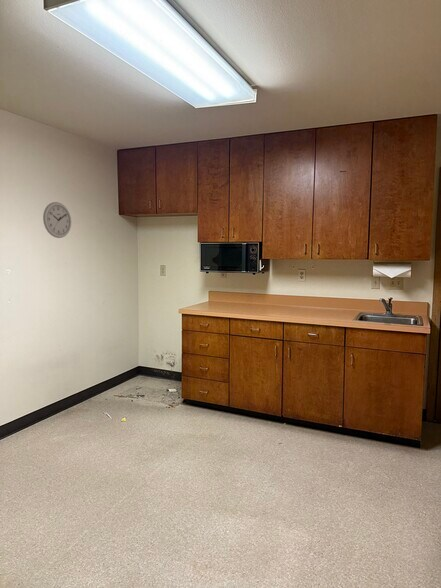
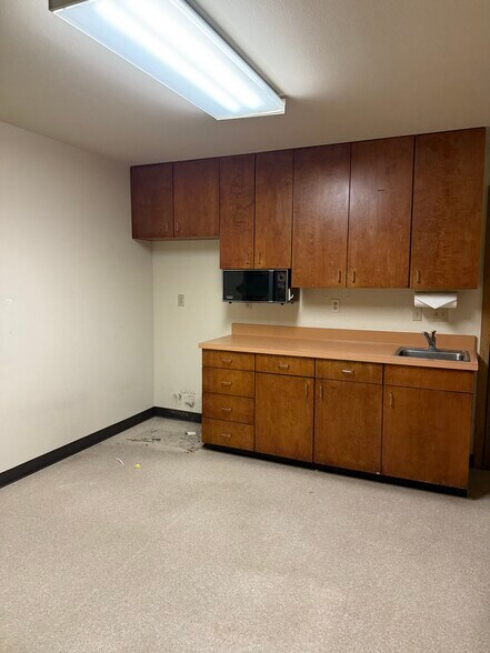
- wall clock [42,201,72,239]
